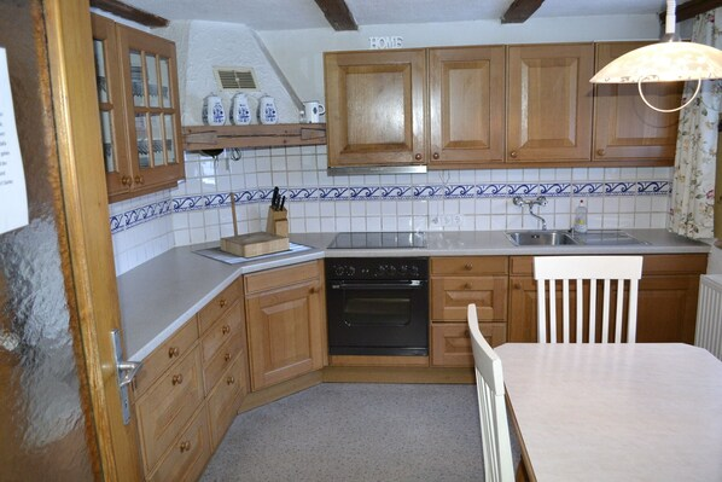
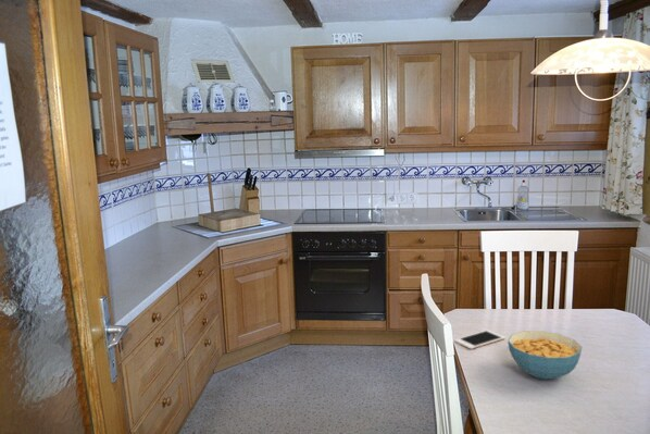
+ cereal bowl [507,330,583,381]
+ cell phone [453,330,507,350]
